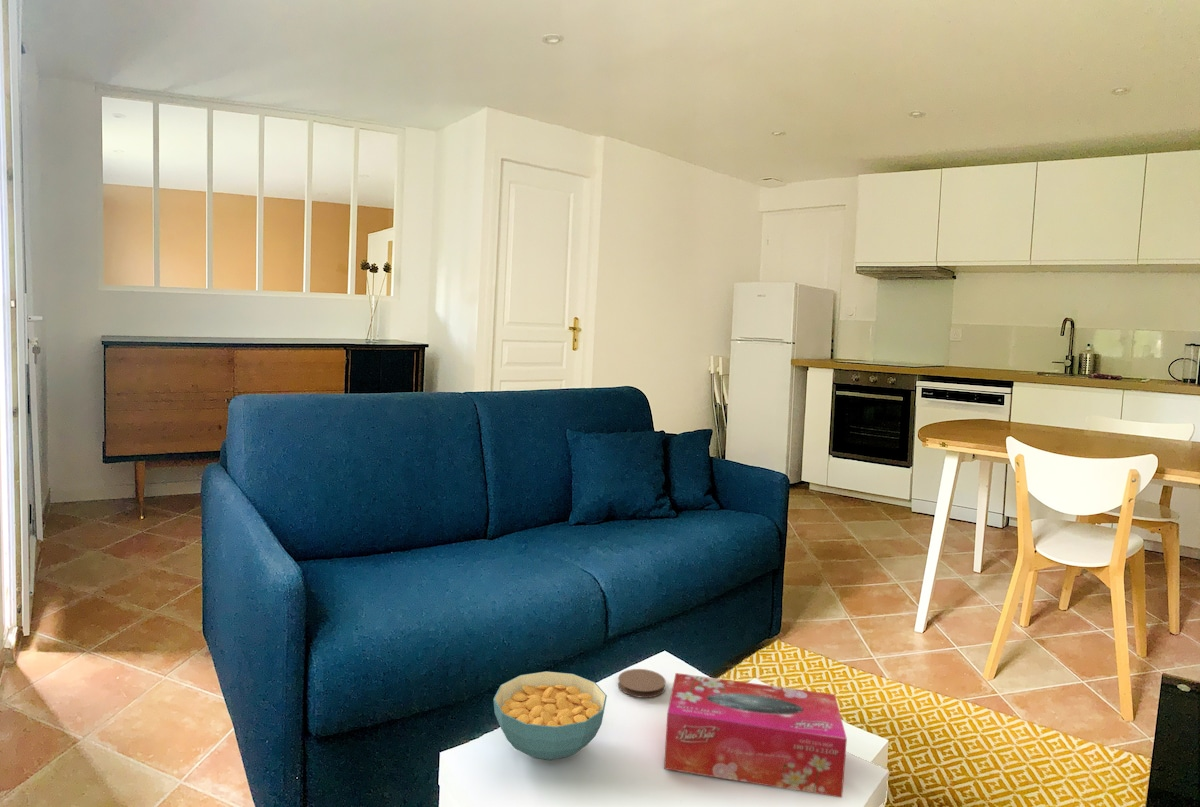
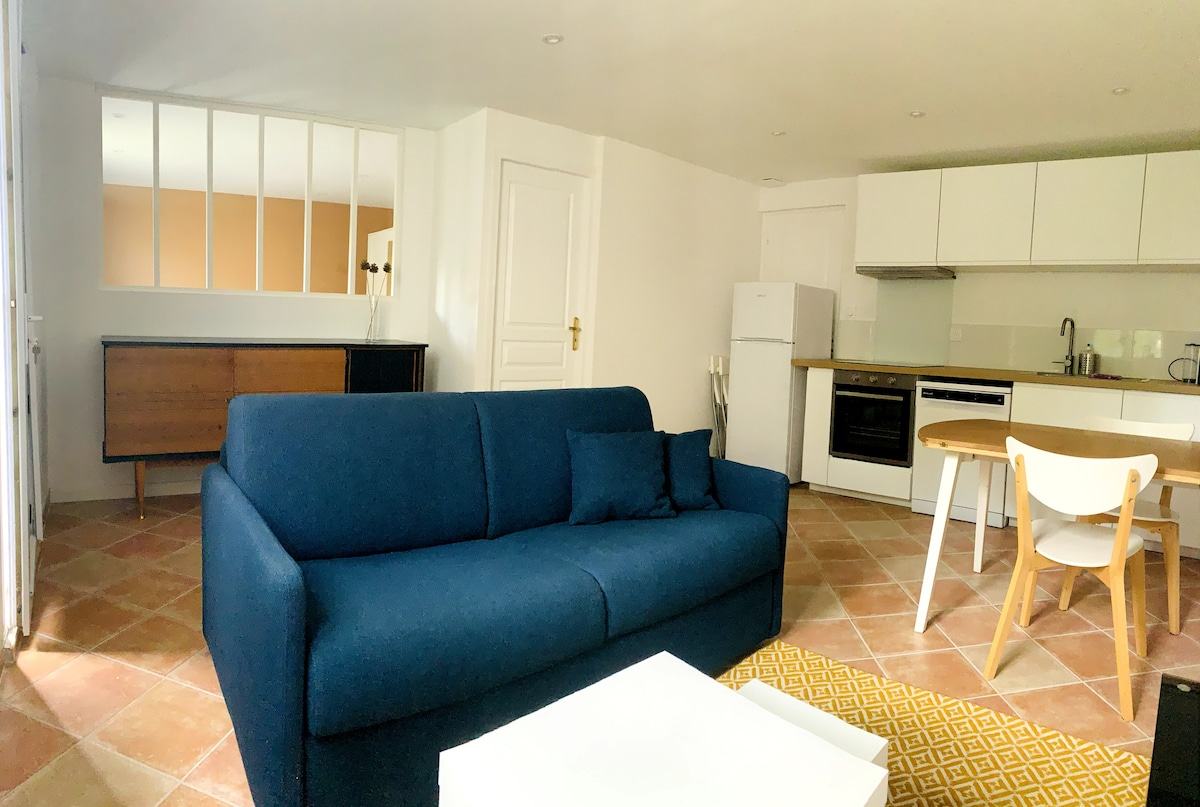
- cereal bowl [492,670,608,761]
- coaster [617,668,667,699]
- tissue box [663,672,848,799]
